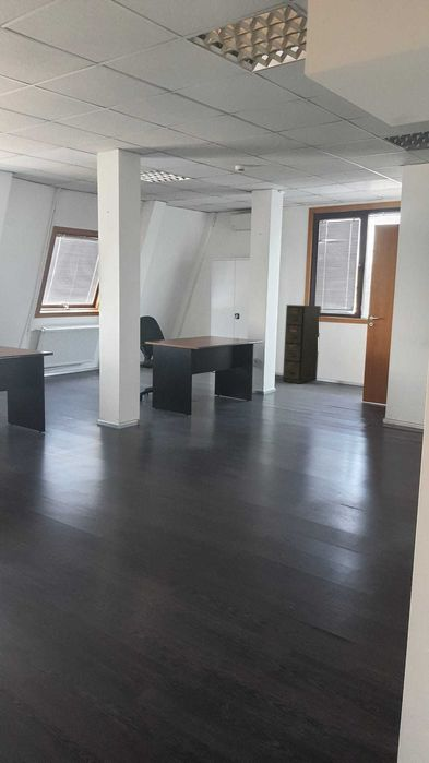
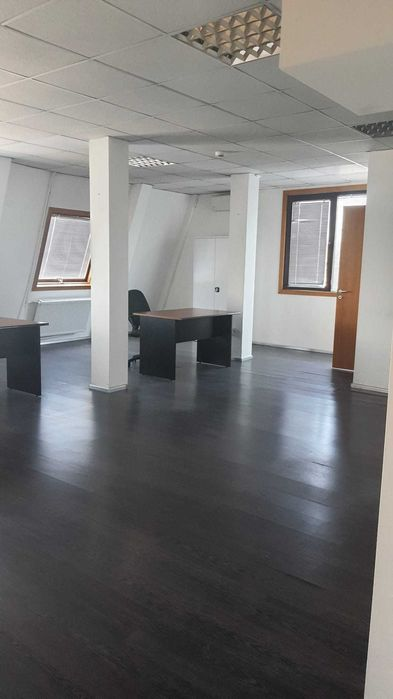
- filing cabinet [282,303,322,384]
